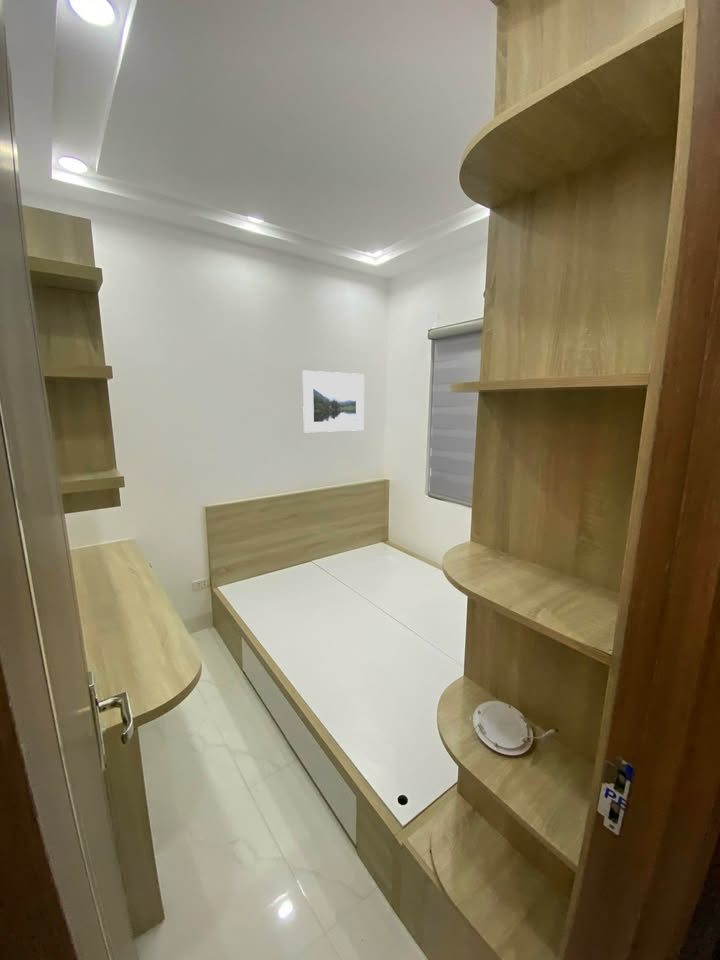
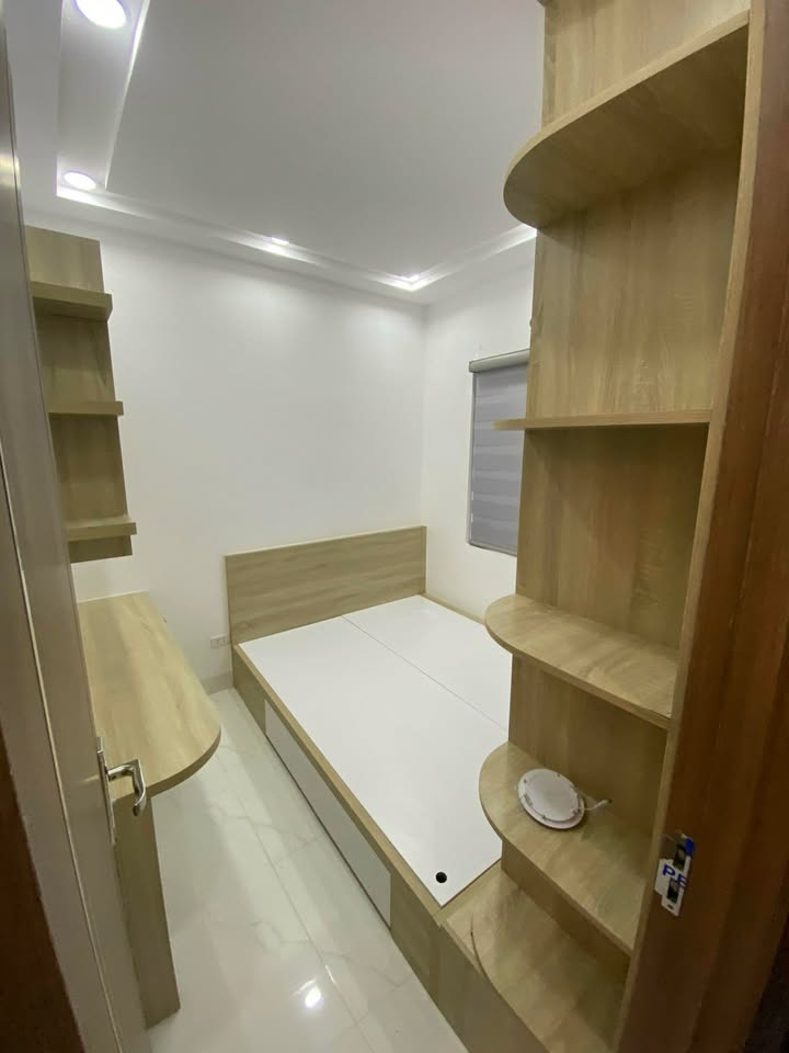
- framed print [302,370,365,433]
